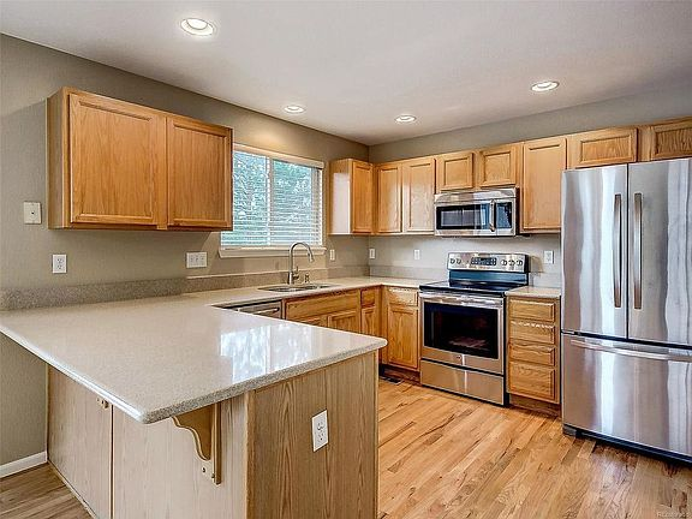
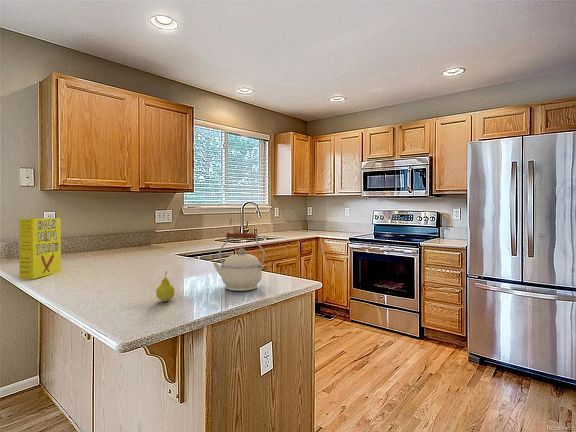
+ kettle [212,232,266,292]
+ cereal box [18,217,62,280]
+ fruit [155,270,176,302]
